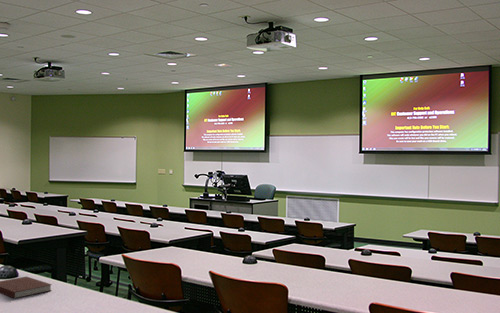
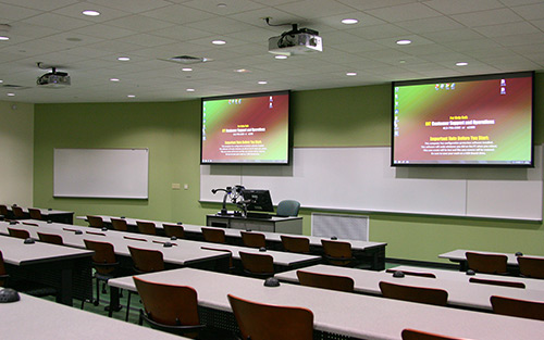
- notebook [0,275,53,300]
